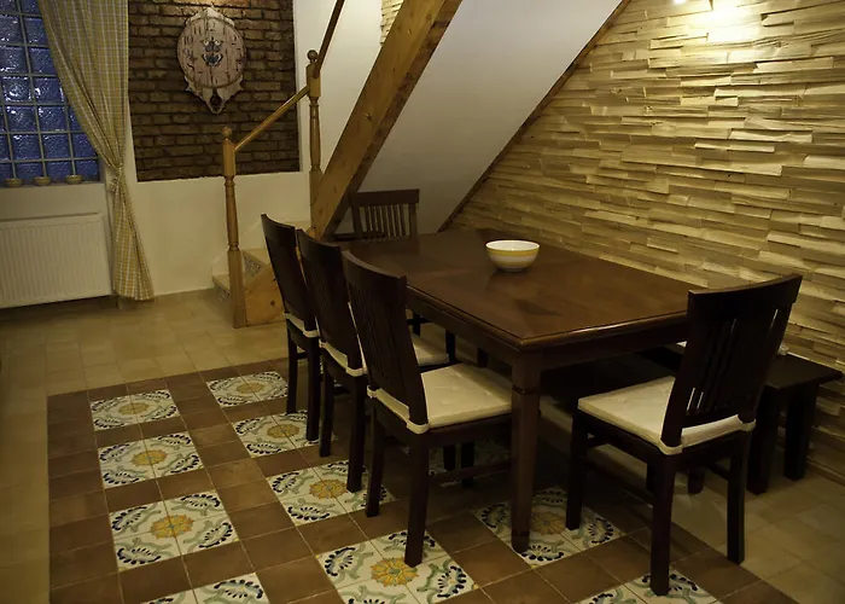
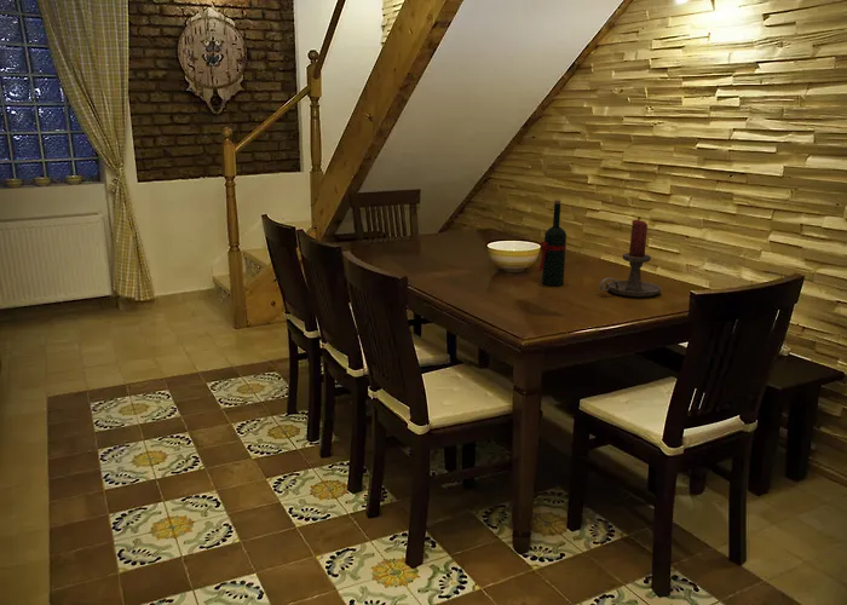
+ candle holder [599,219,662,298]
+ wine bottle [537,198,567,287]
